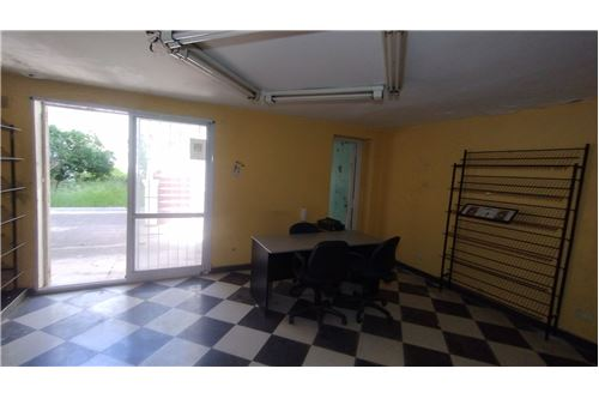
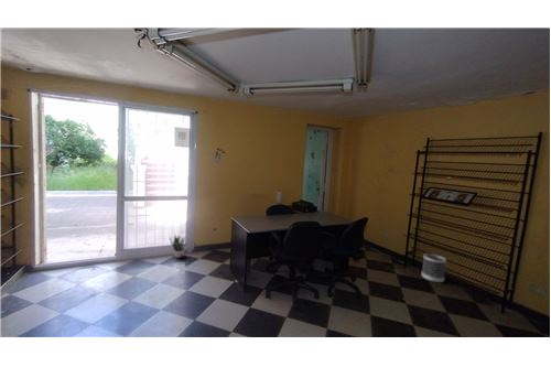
+ wastebasket [421,252,447,283]
+ potted plant [169,234,188,259]
